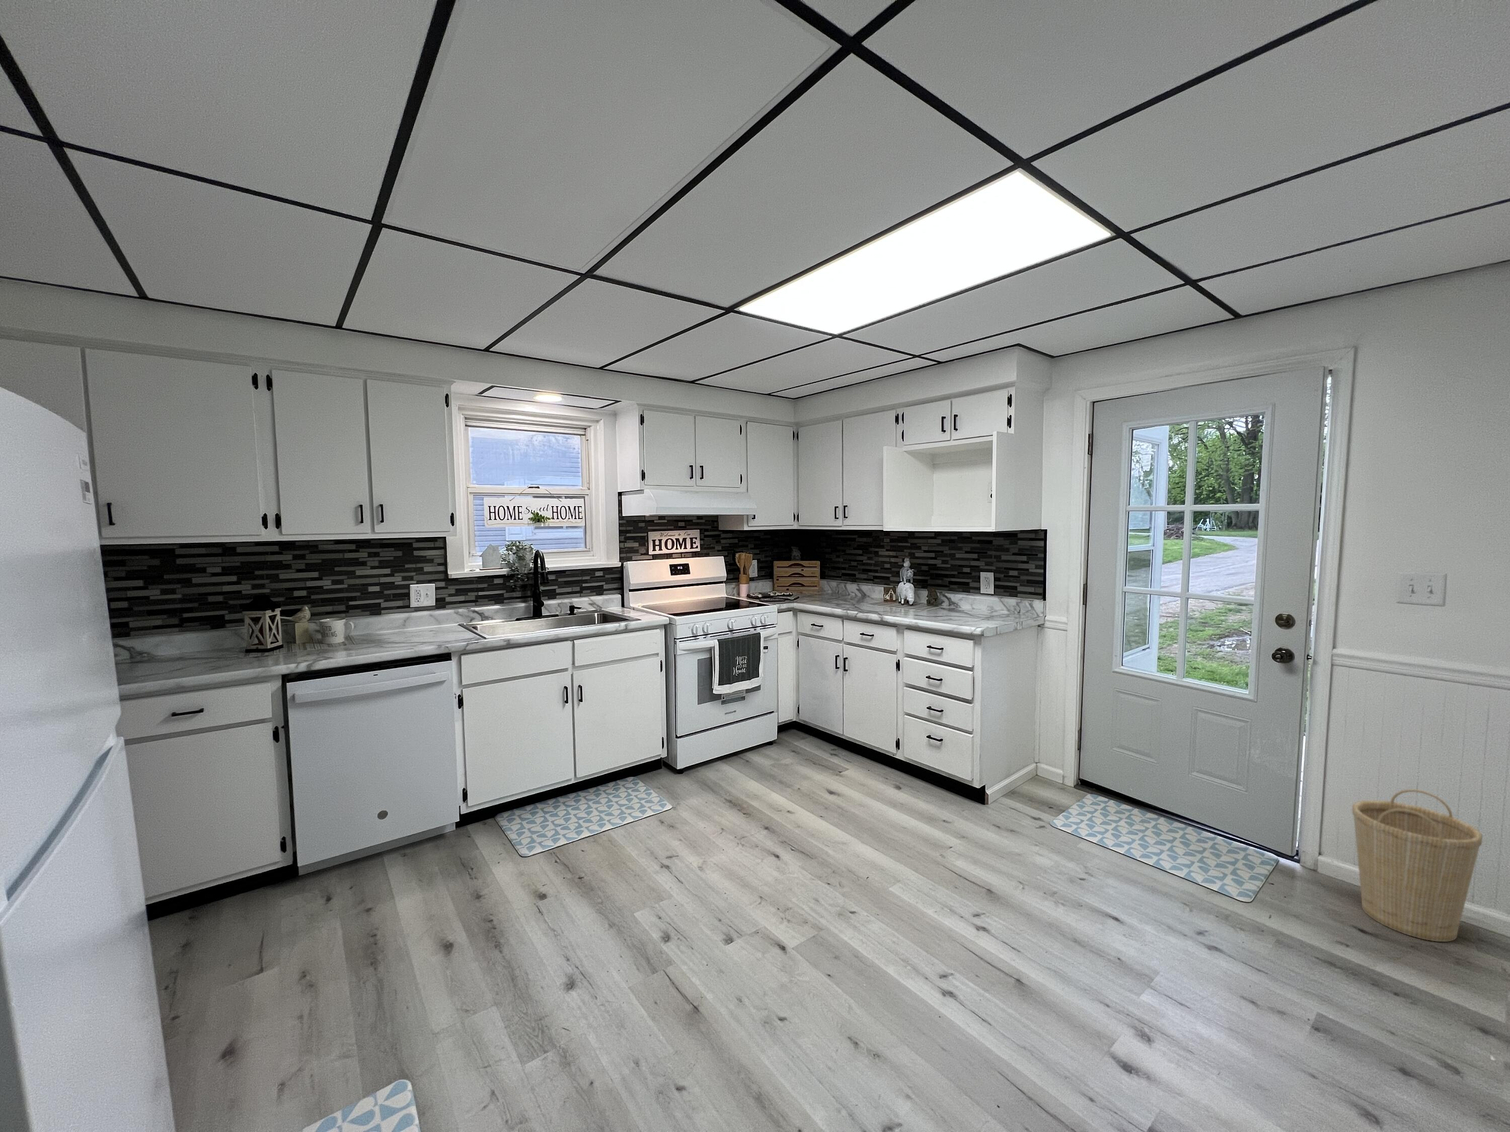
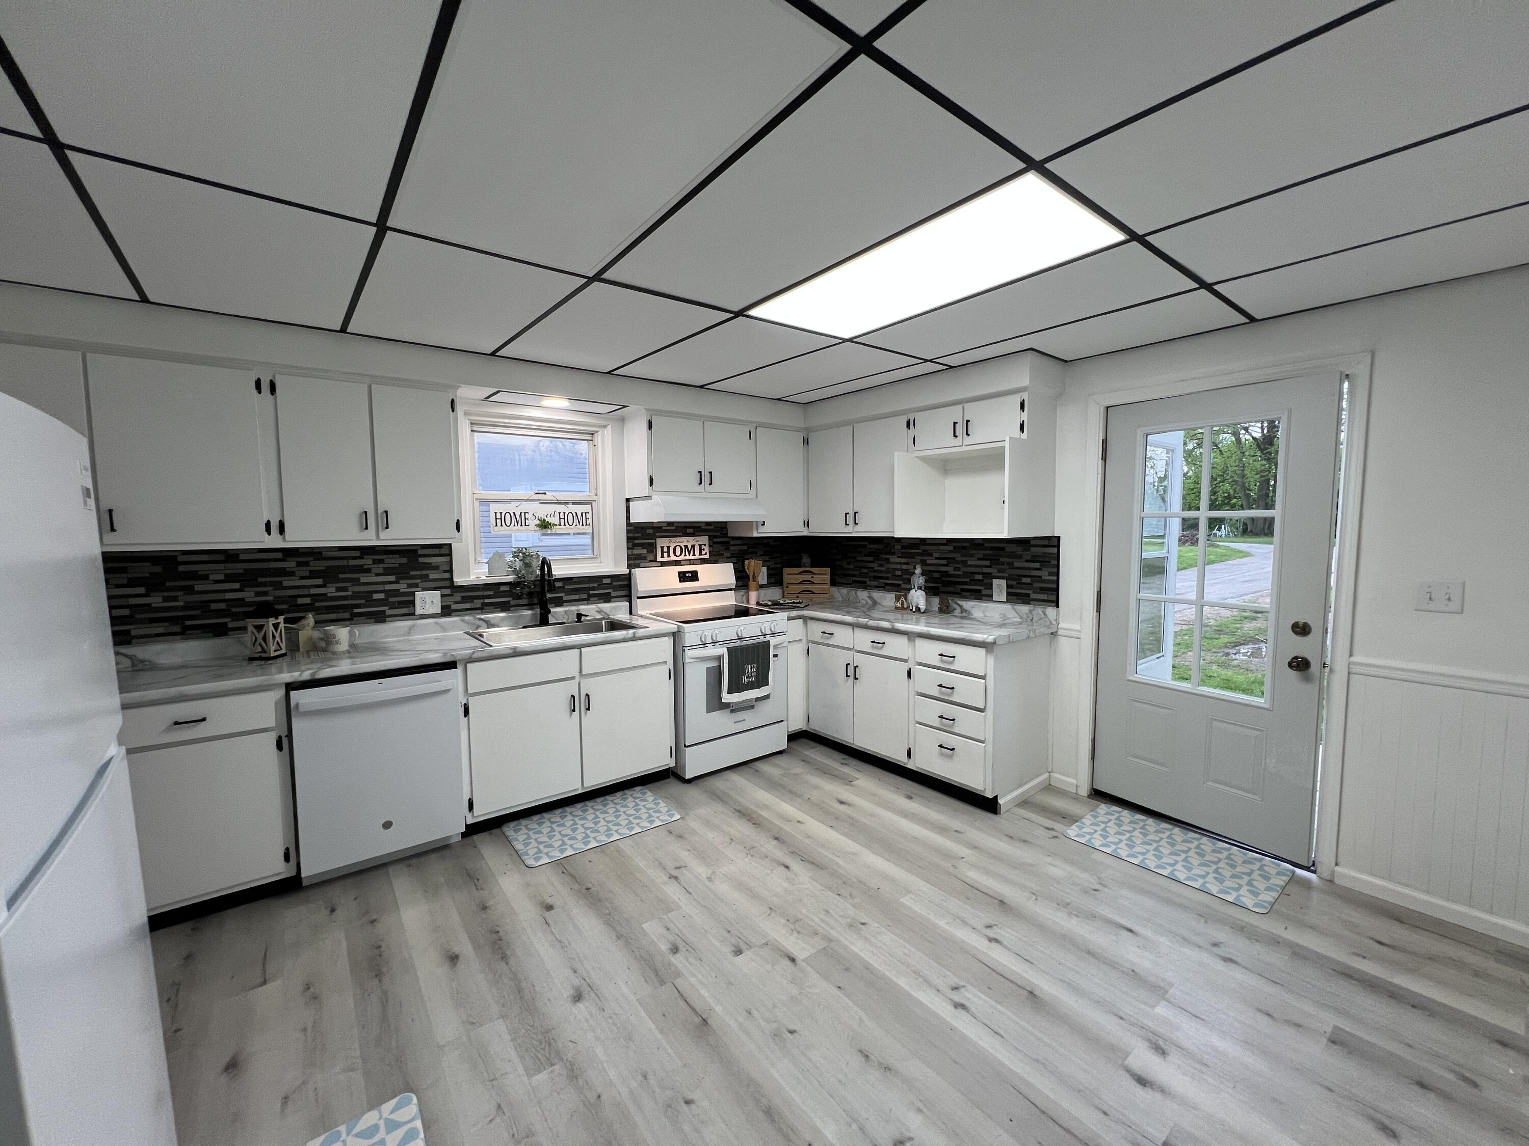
- basket [1352,788,1483,942]
